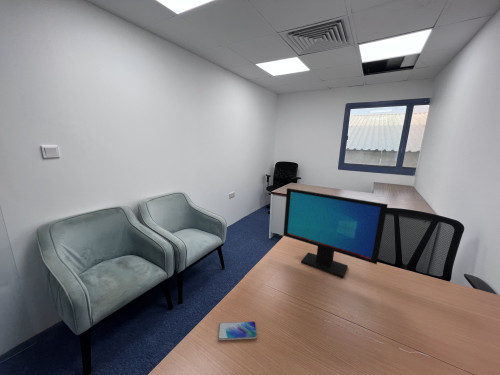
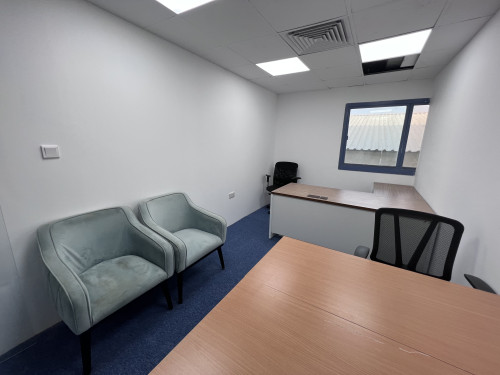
- smartphone [217,320,258,341]
- computer monitor [283,187,388,279]
